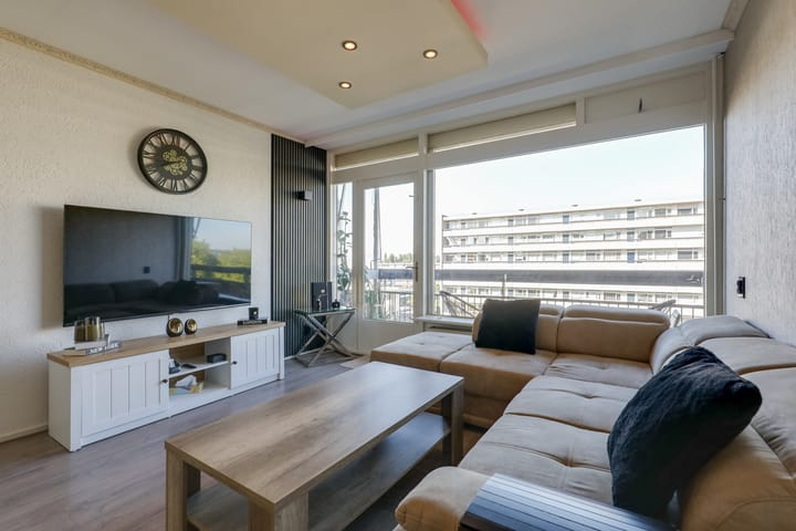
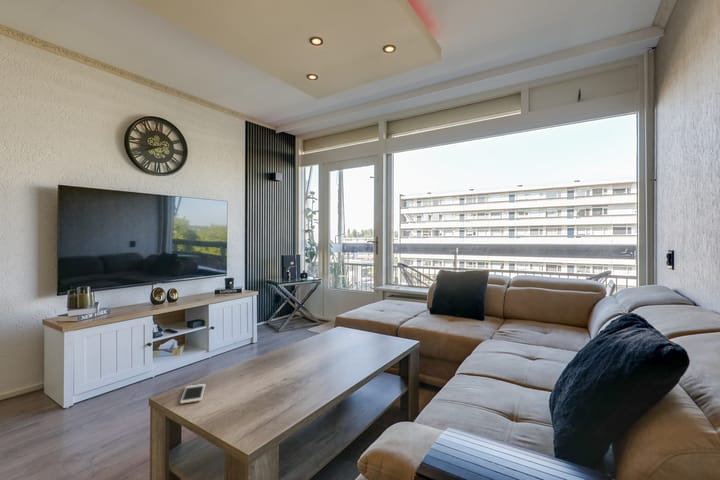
+ cell phone [179,383,206,405]
